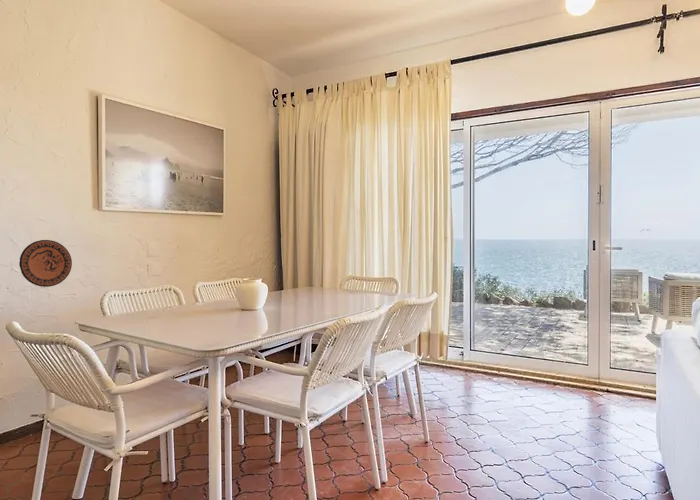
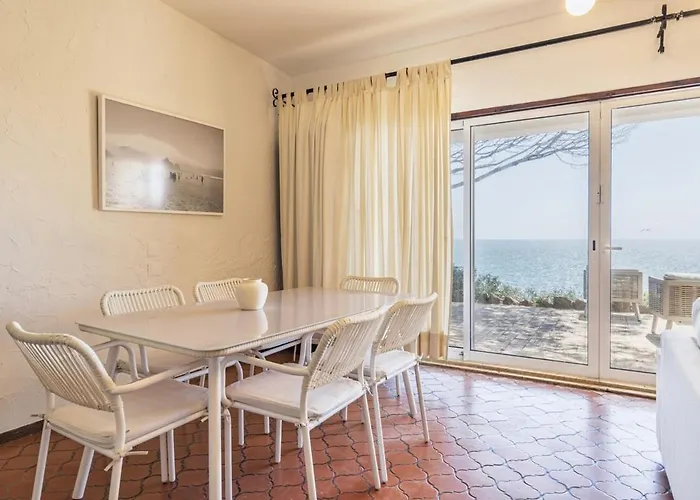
- decorative plate [18,239,73,288]
